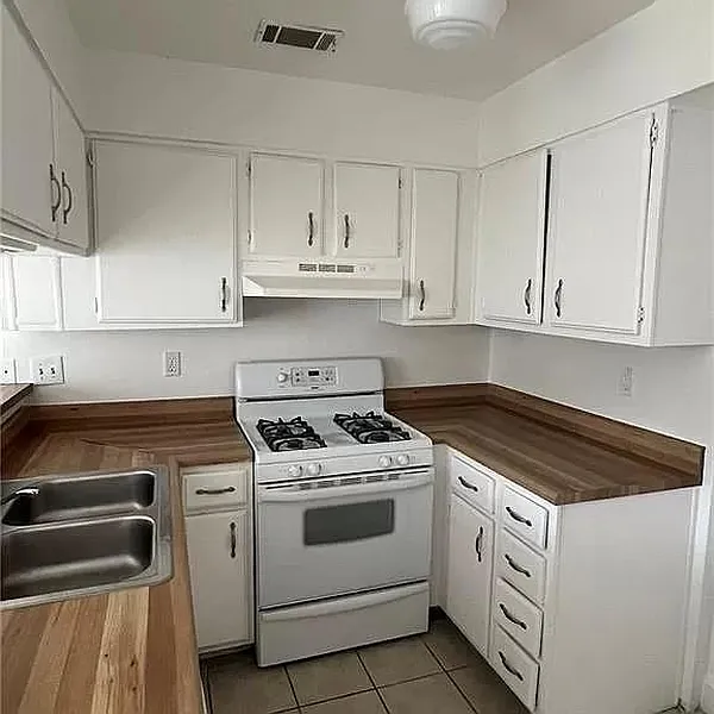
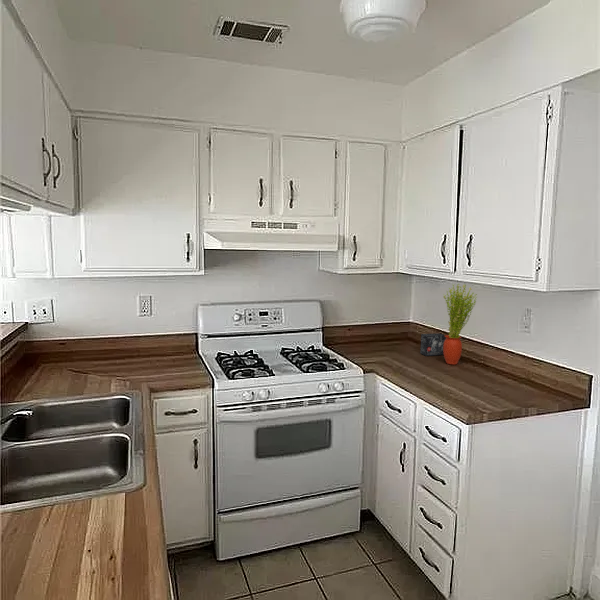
+ small box [419,332,446,357]
+ potted plant [442,283,478,365]
